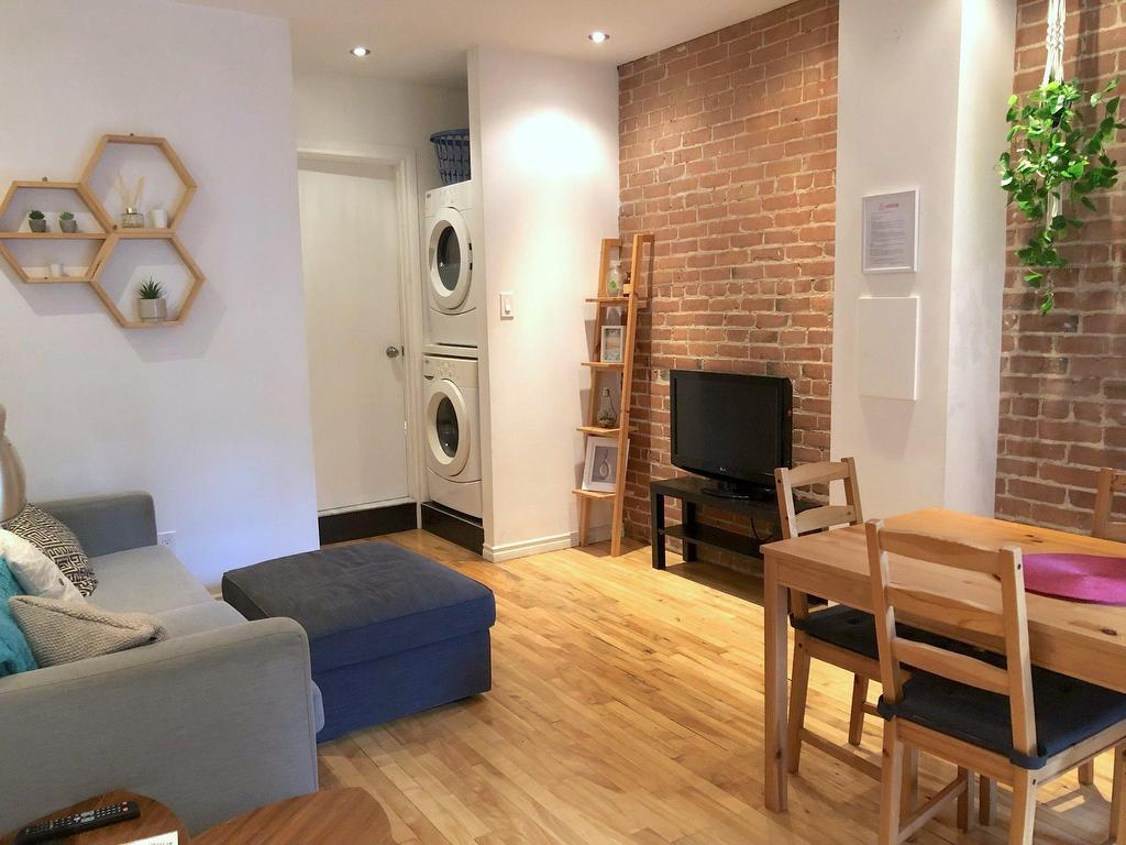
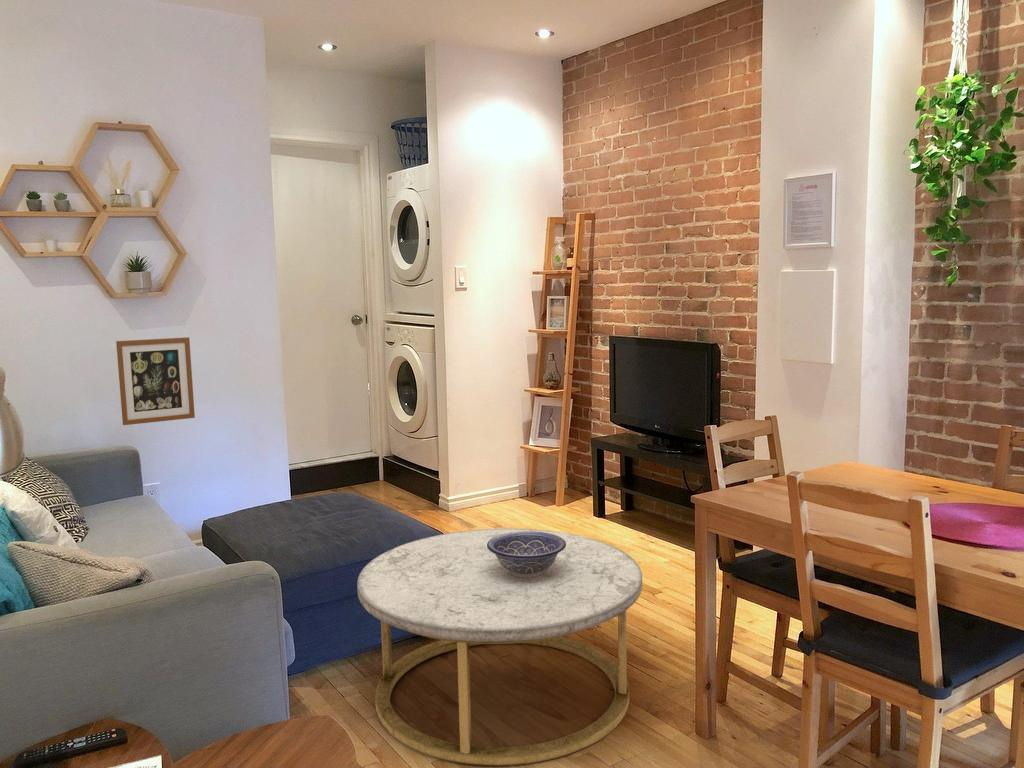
+ wall art [115,336,196,426]
+ decorative bowl [487,531,566,578]
+ coffee table [356,528,643,766]
